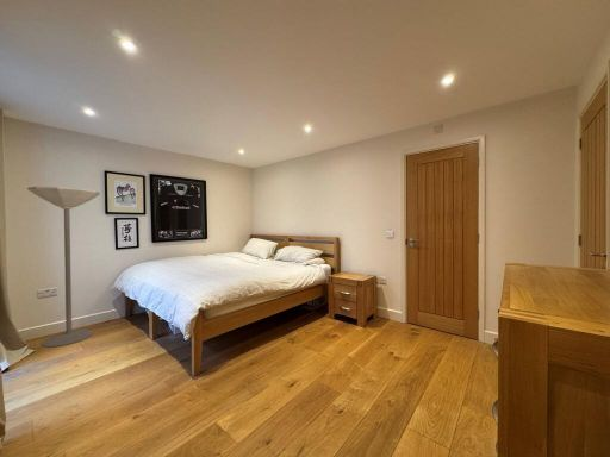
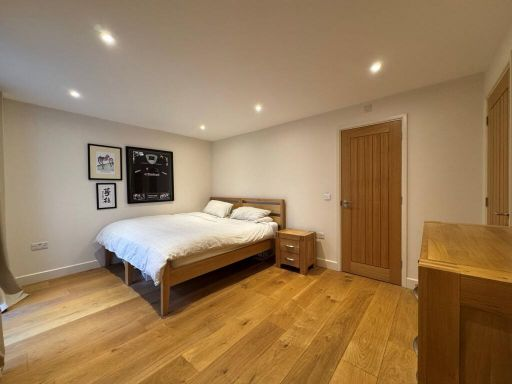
- floor lamp [26,186,101,348]
